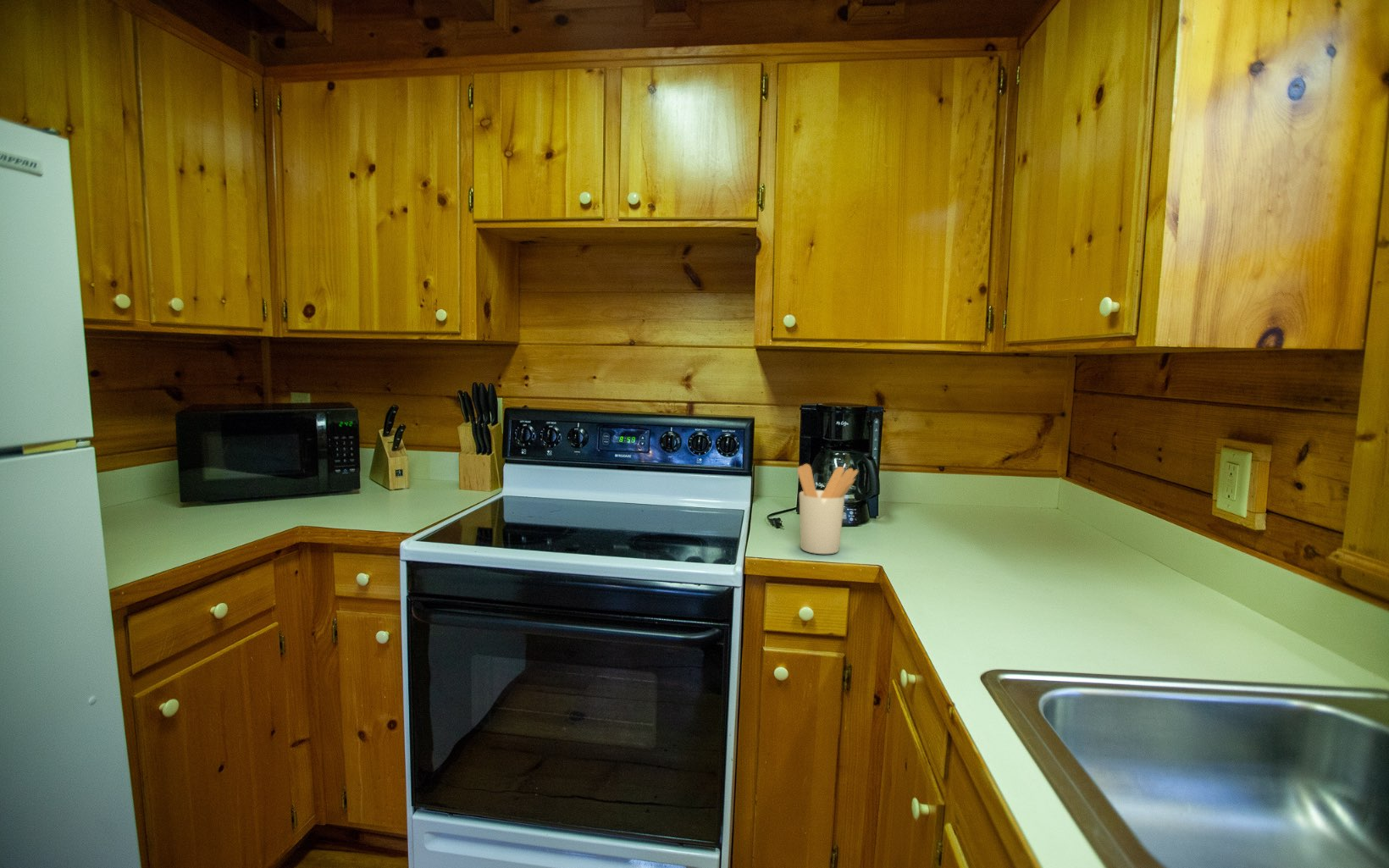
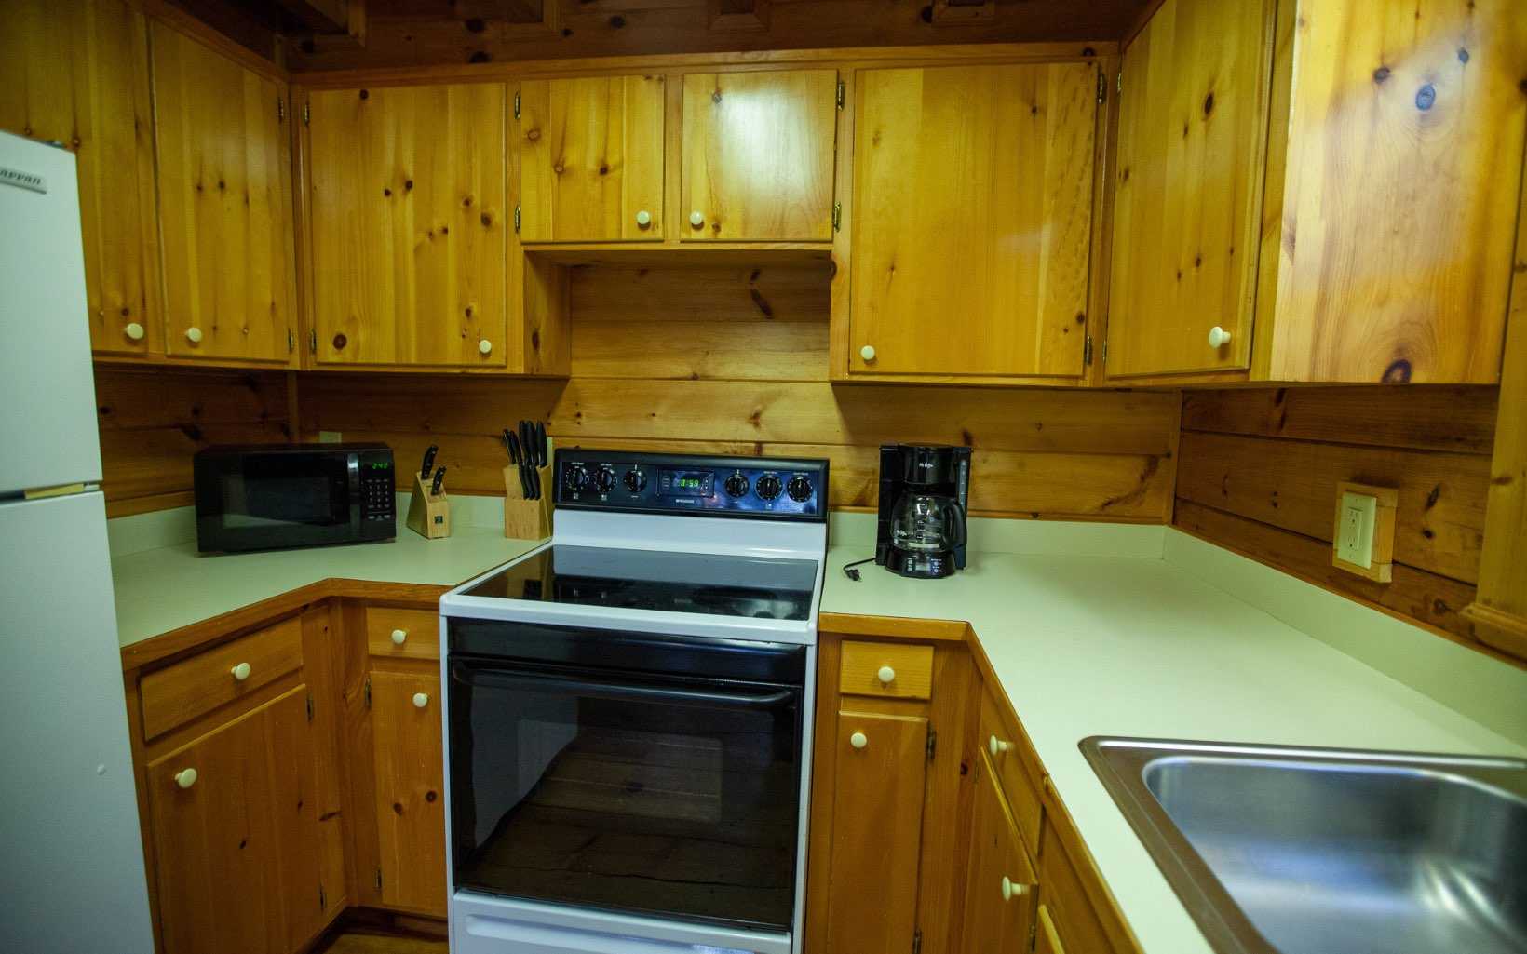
- utensil holder [796,463,859,555]
